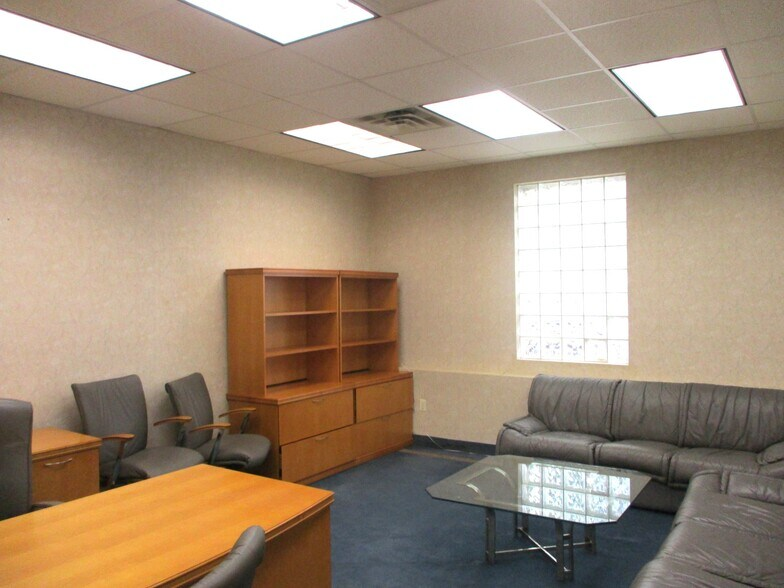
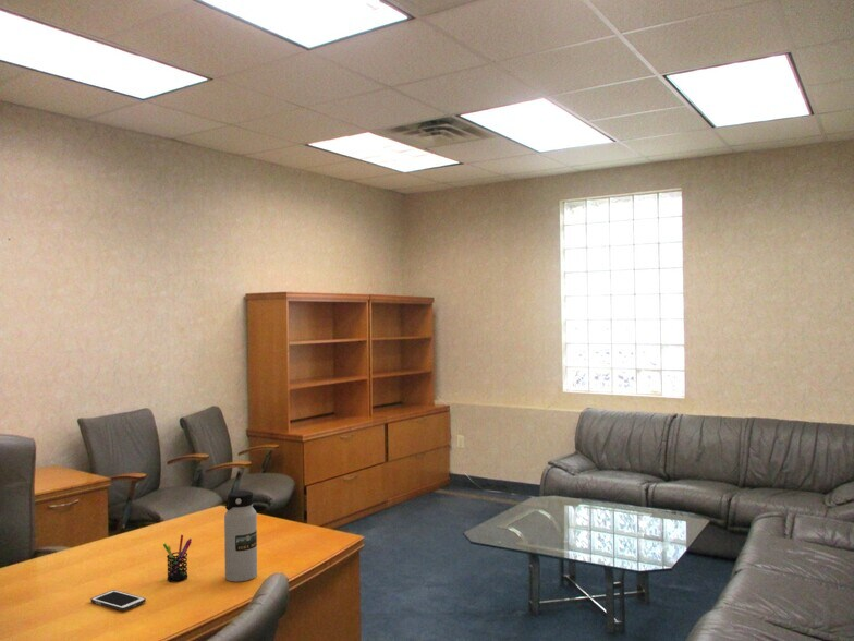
+ water bottle [223,489,258,582]
+ pen holder [162,534,193,583]
+ cell phone [89,589,147,612]
